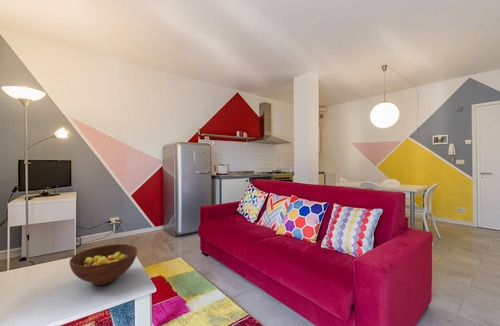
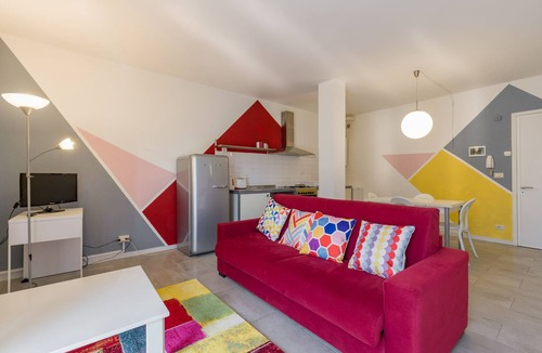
- fruit bowl [69,243,138,286]
